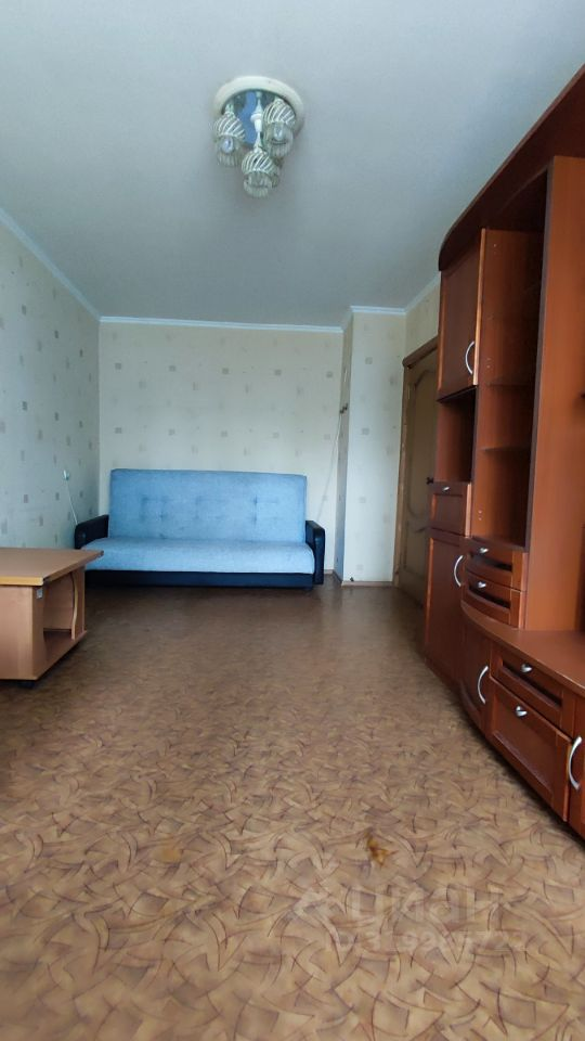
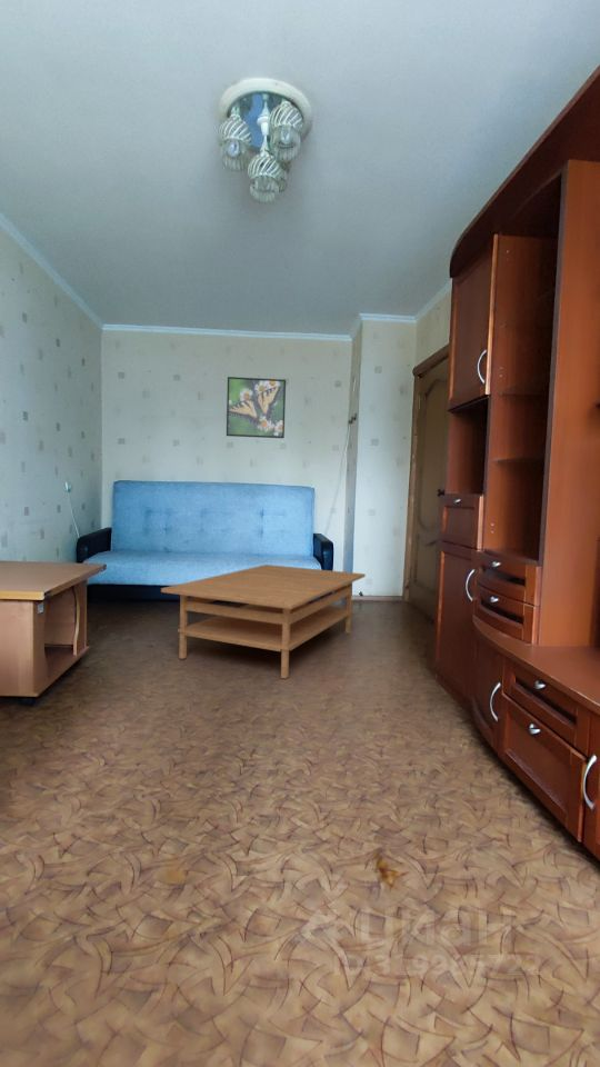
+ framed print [226,376,287,439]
+ coffee table [160,564,367,680]
